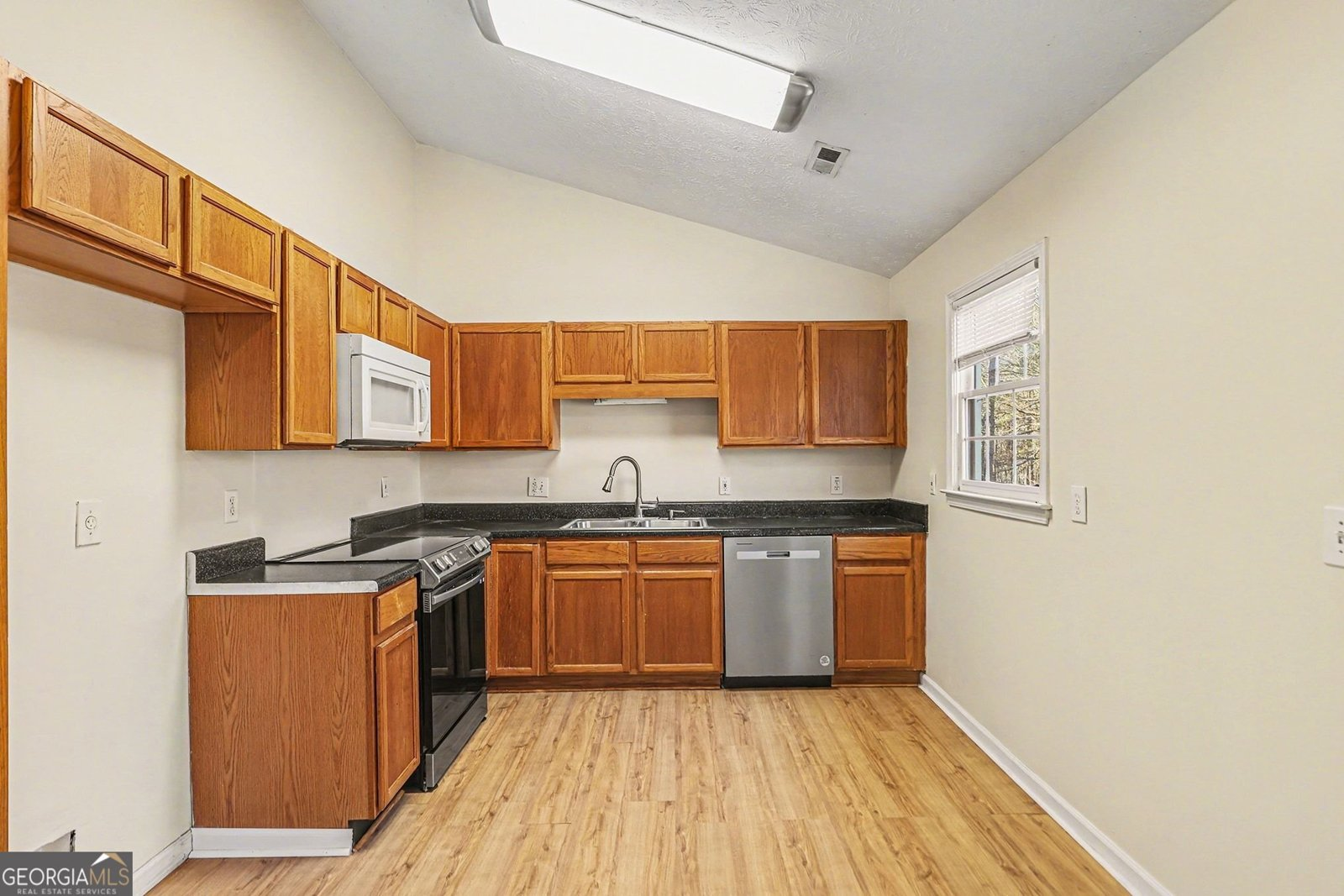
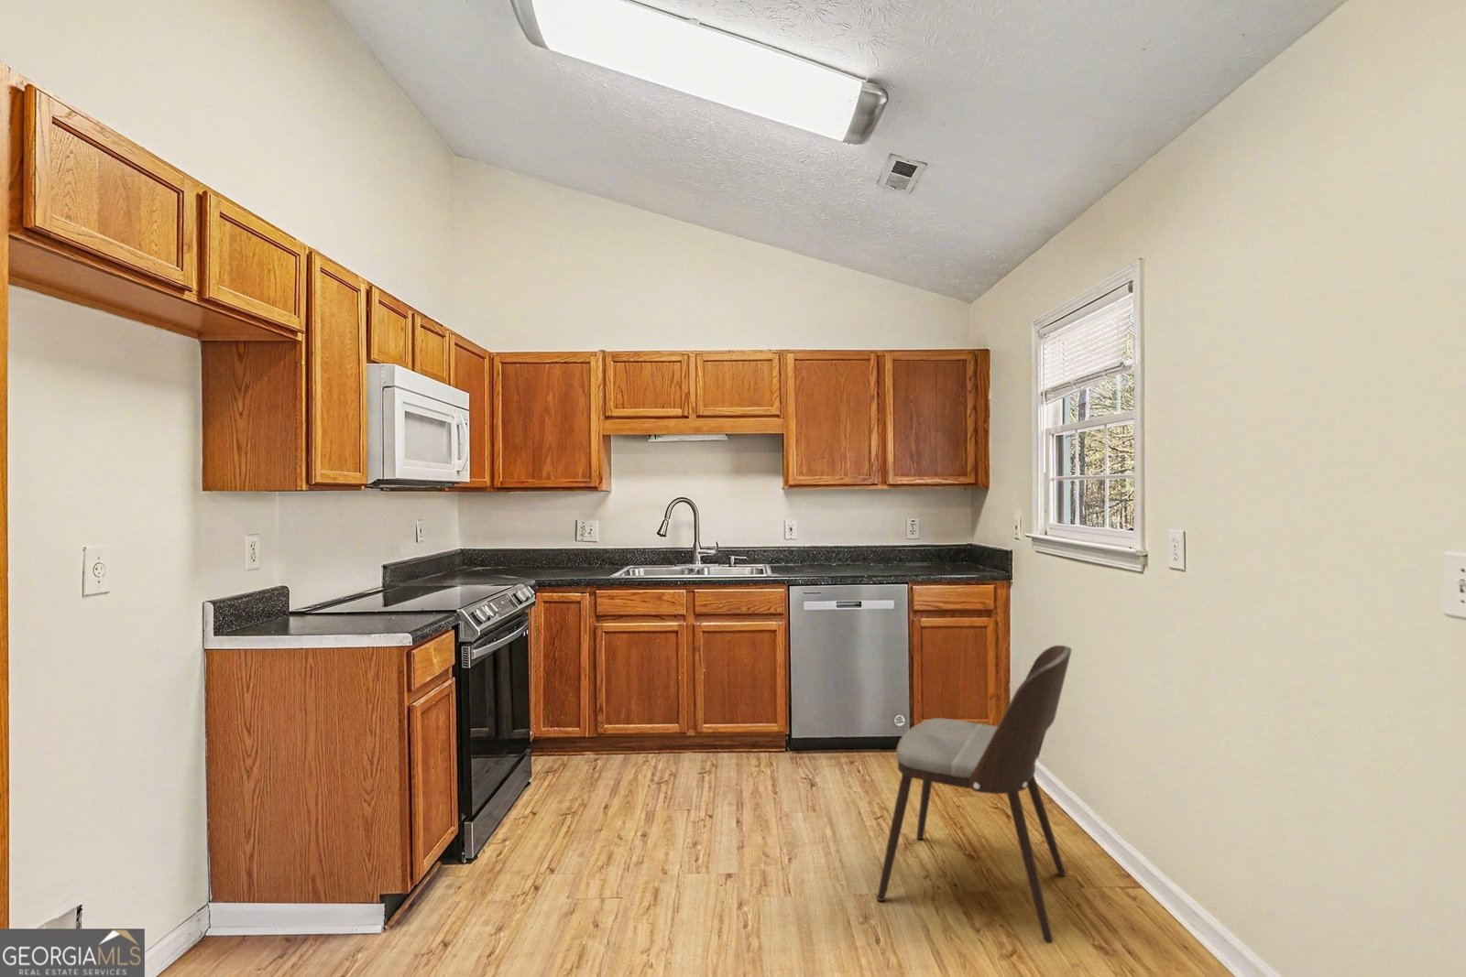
+ dining chair [876,644,1072,944]
